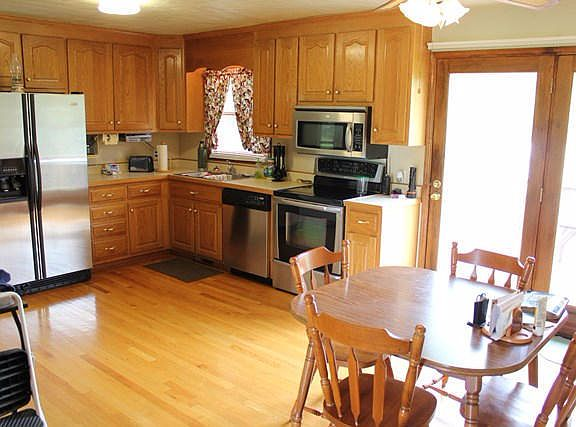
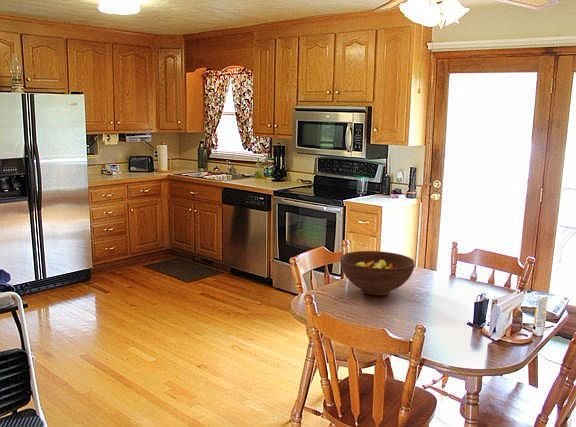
+ fruit bowl [339,250,416,296]
